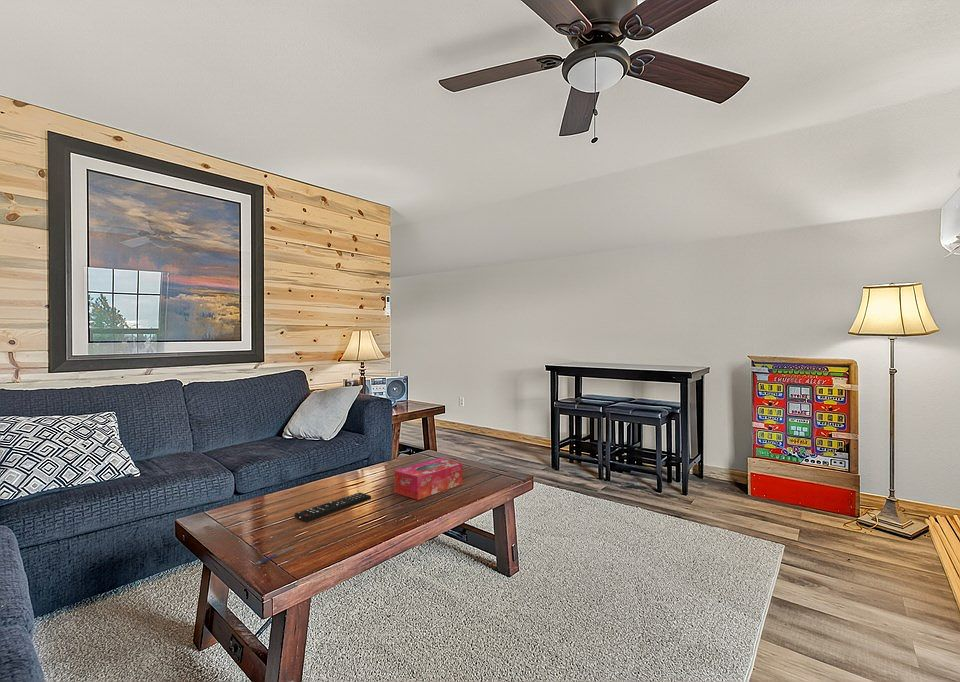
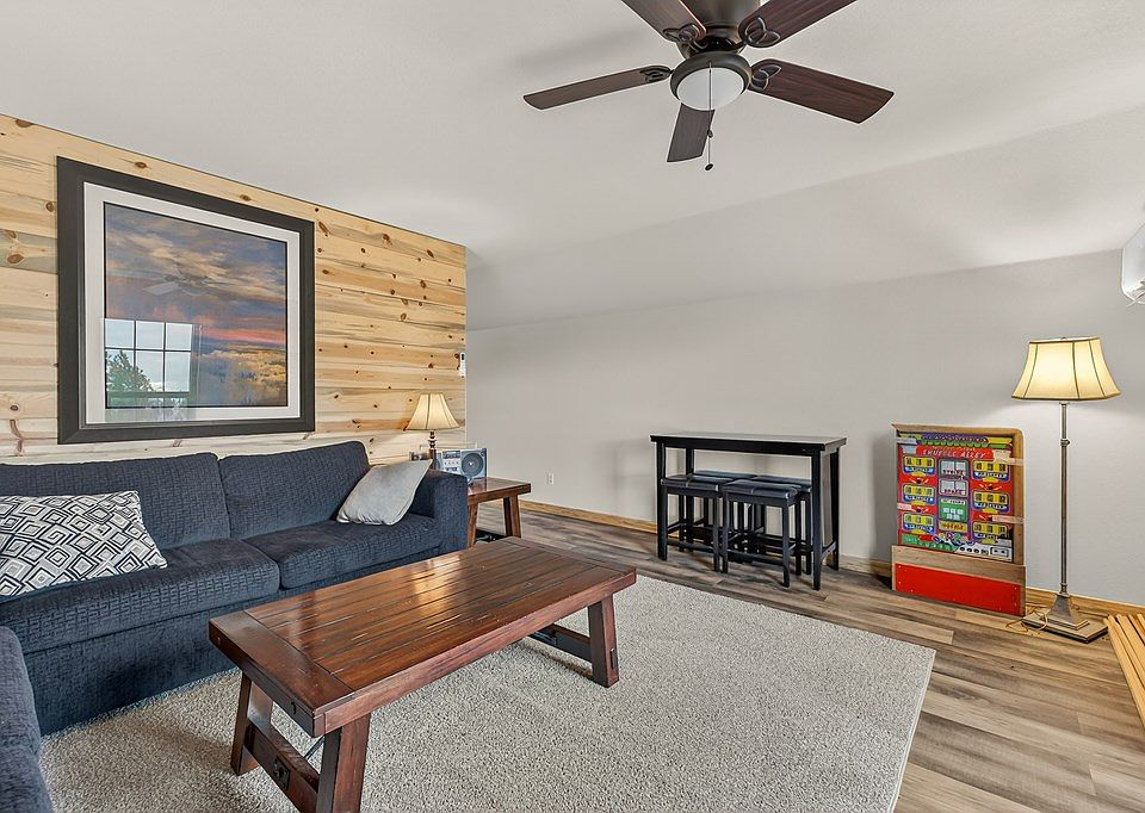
- tissue box [393,457,463,501]
- pen [254,545,296,566]
- remote control [294,492,372,523]
